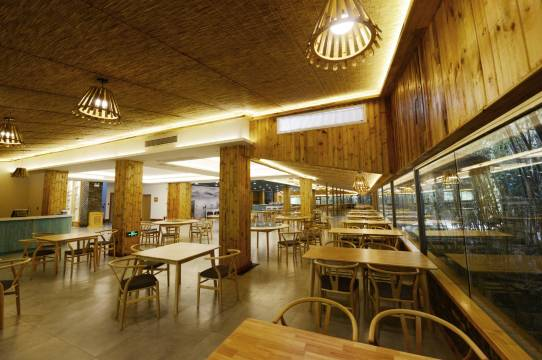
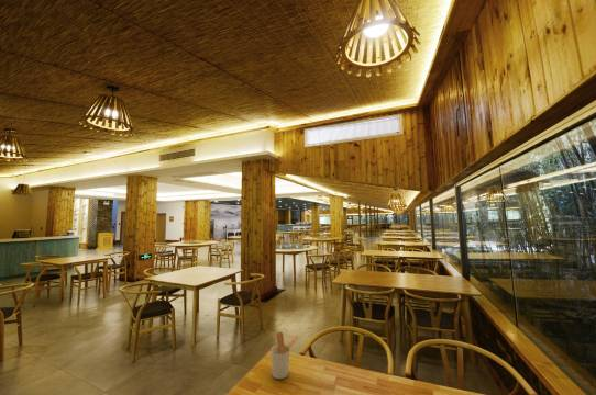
+ utensil holder [269,331,299,380]
